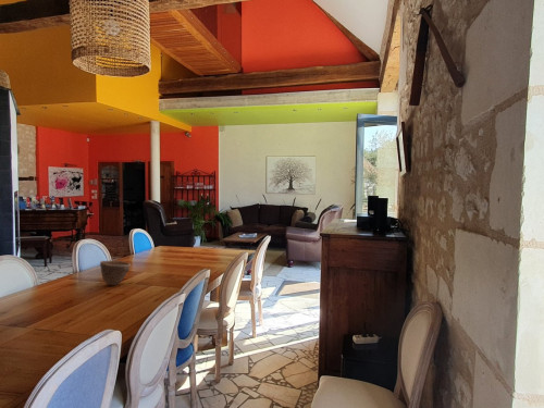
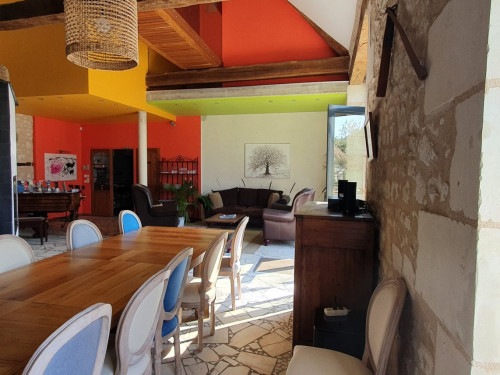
- bowl [99,260,132,286]
